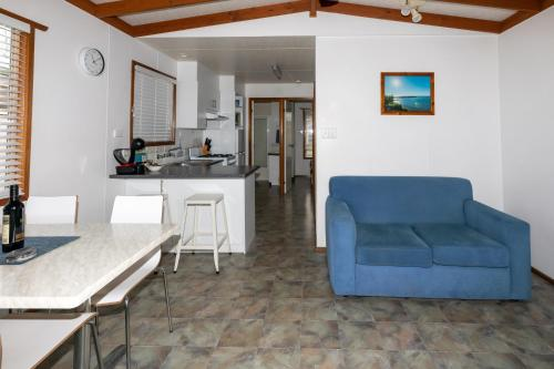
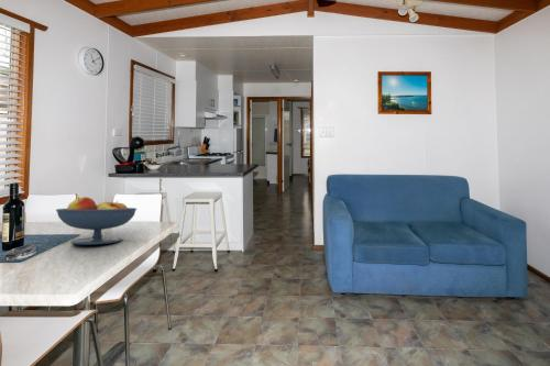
+ fruit bowl [55,196,138,246]
